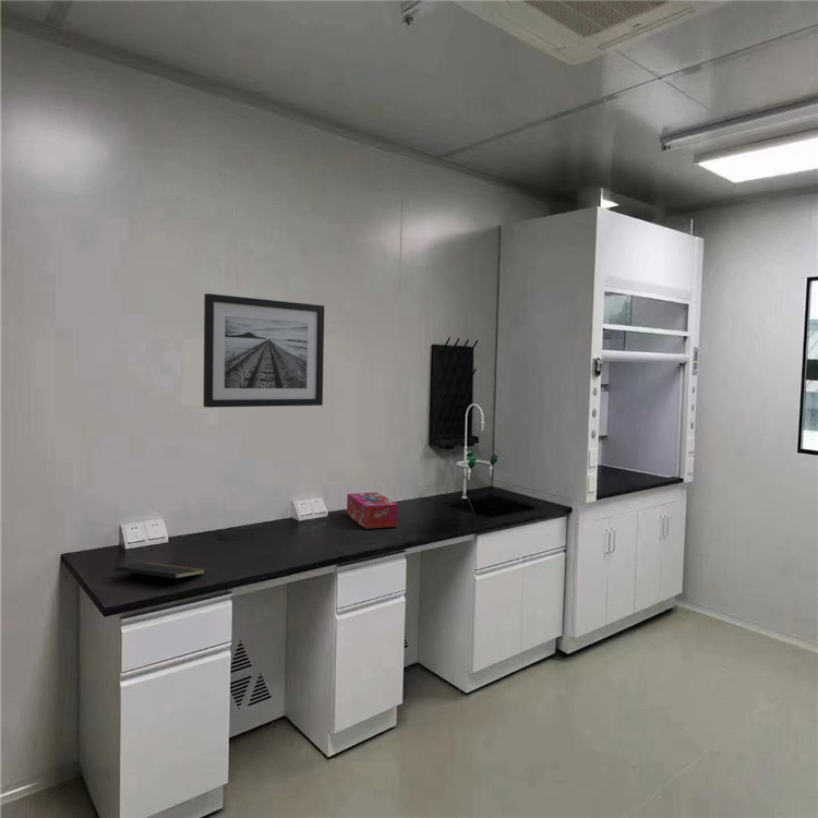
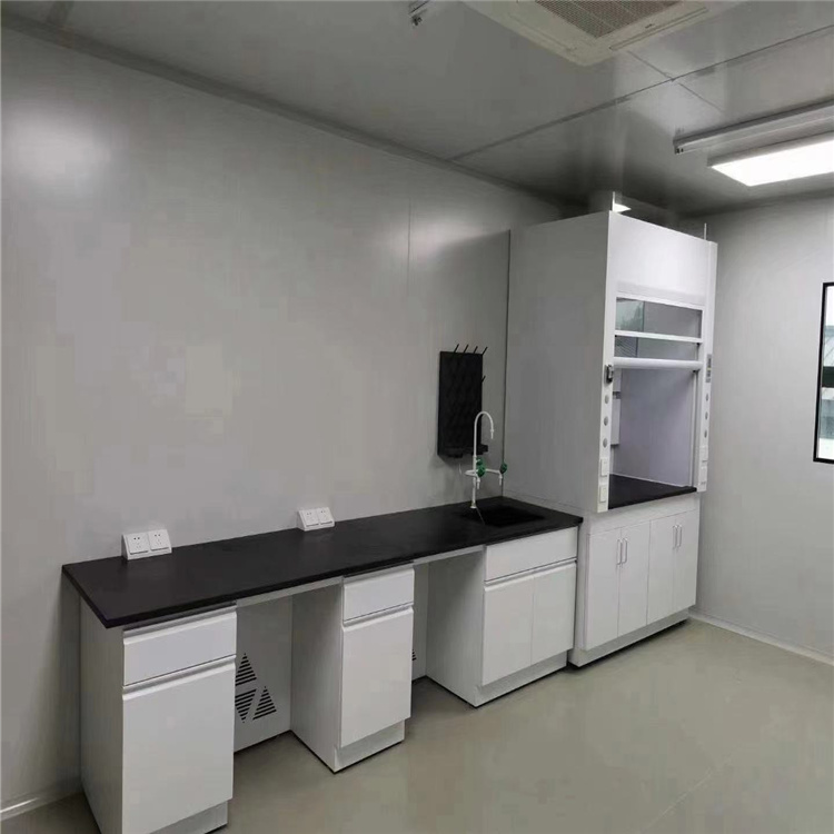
- wall art [203,292,325,408]
- notepad [113,562,206,589]
- tissue box [346,492,399,530]
